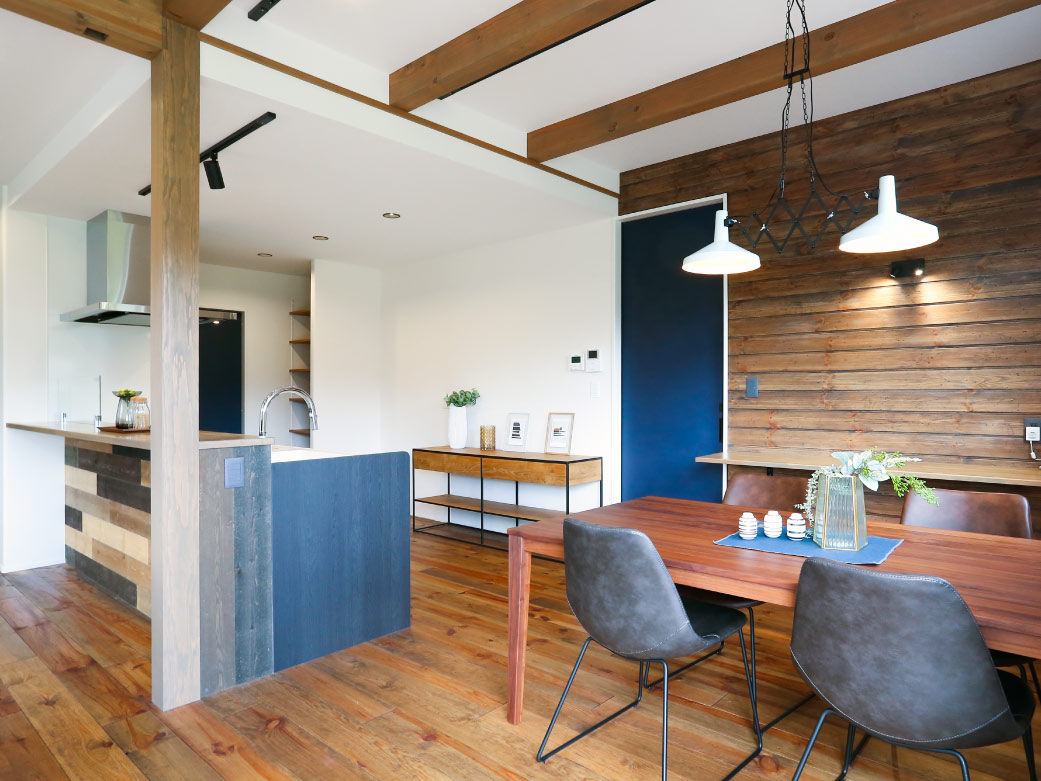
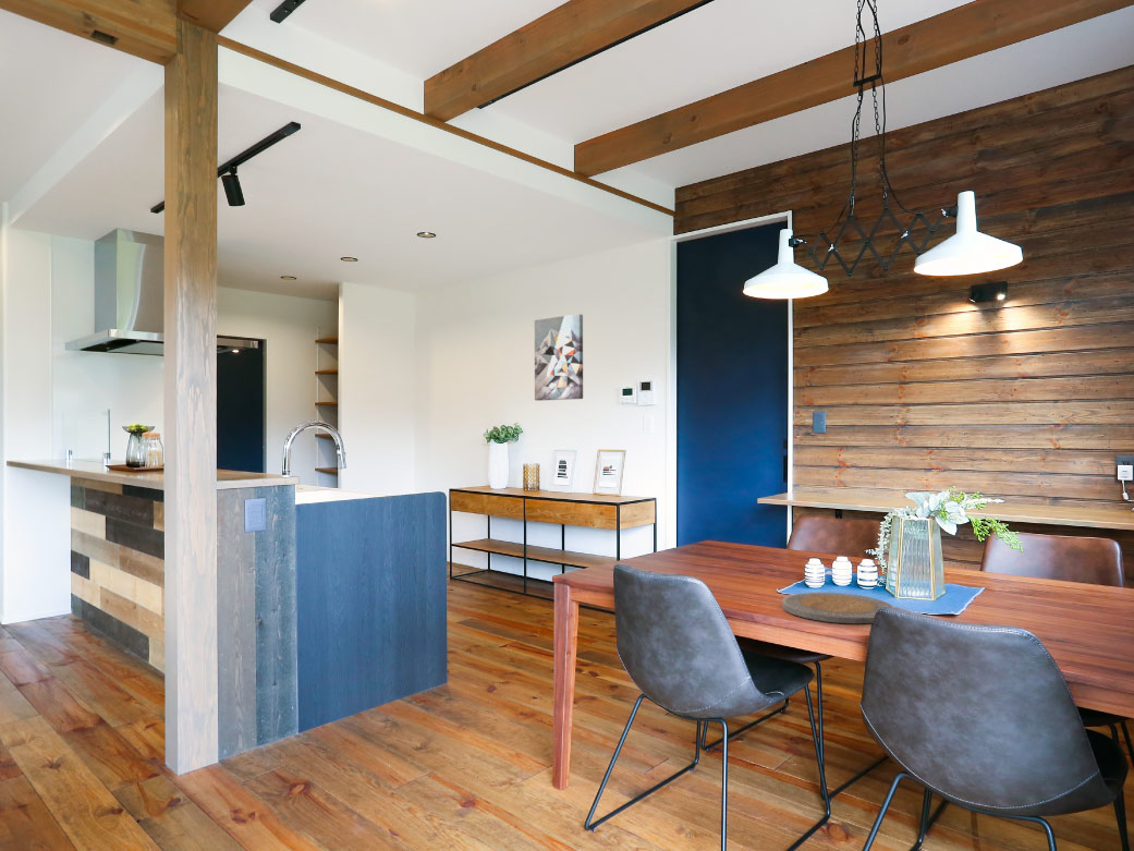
+ wall art [534,313,584,402]
+ plate [781,591,895,624]
